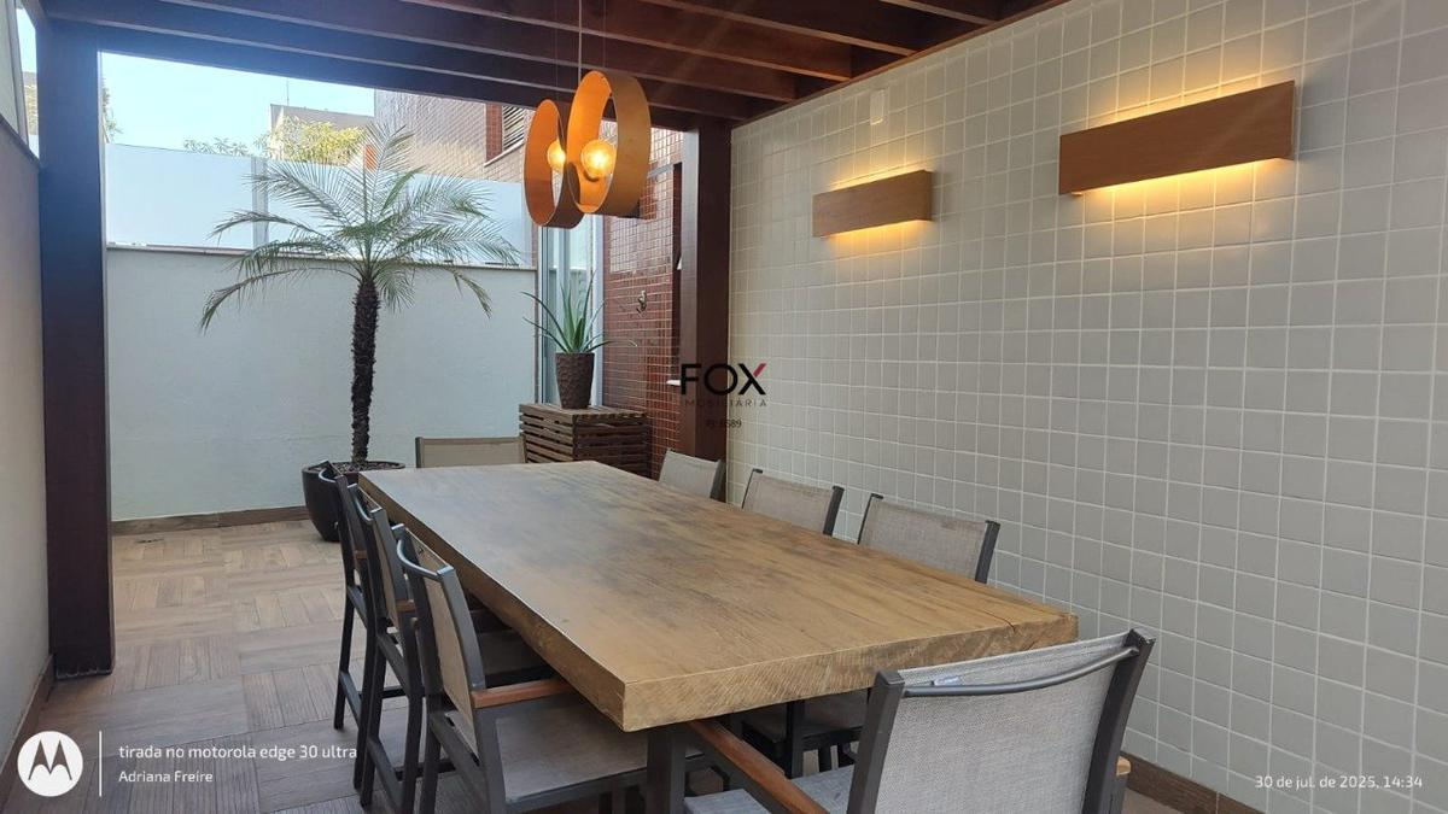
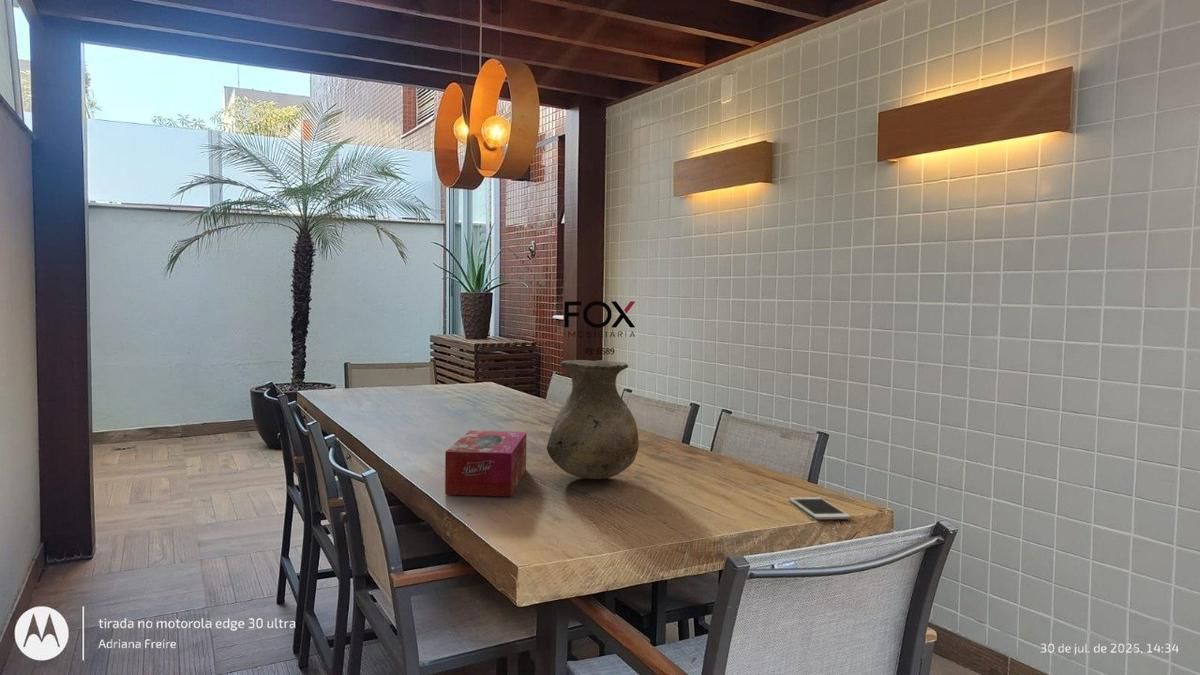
+ cell phone [788,496,851,520]
+ tissue box [444,430,527,497]
+ vase [546,359,640,480]
